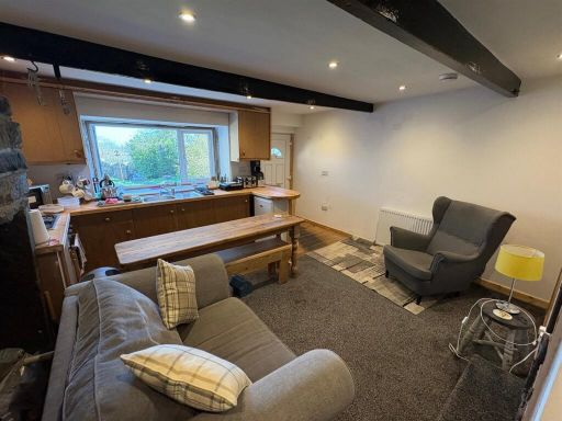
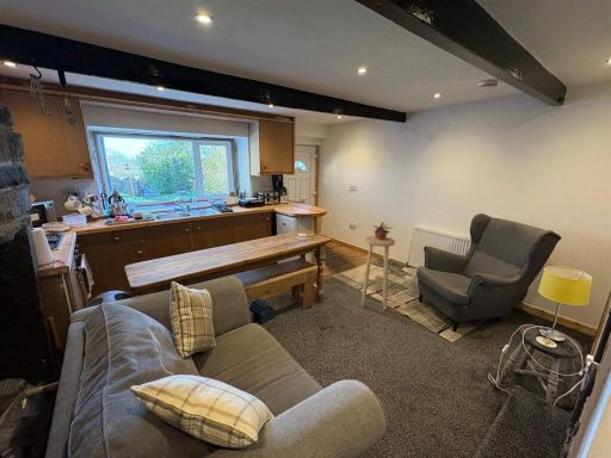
+ stool [360,235,396,311]
+ potted plant [371,219,394,240]
